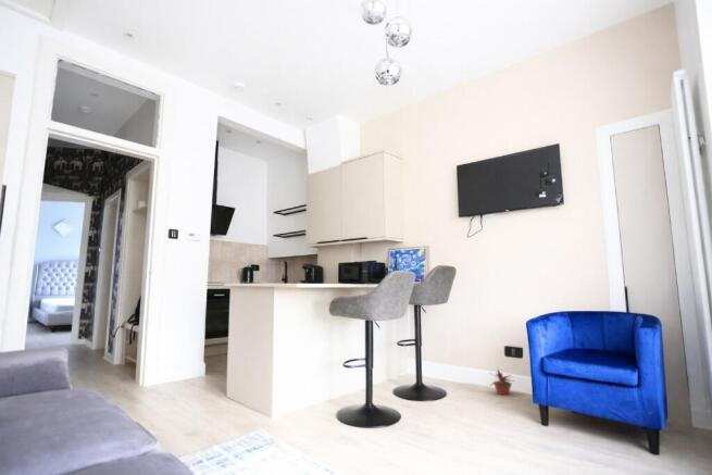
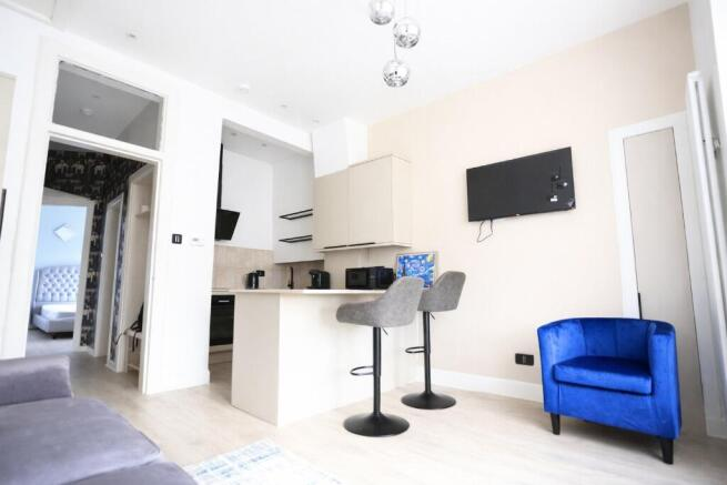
- potted plant [489,368,515,396]
